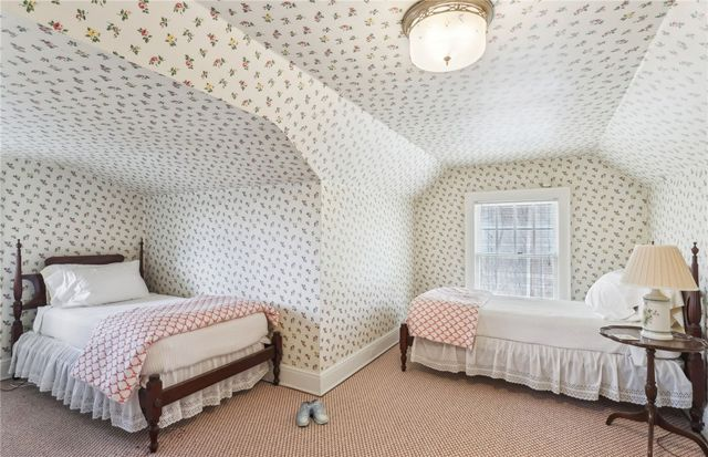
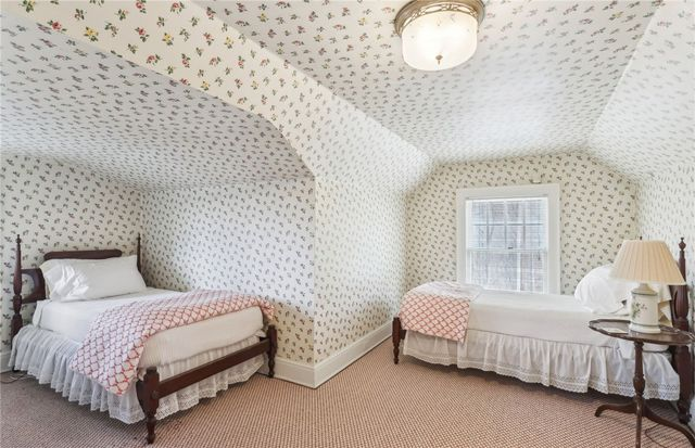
- shoe [295,398,330,427]
